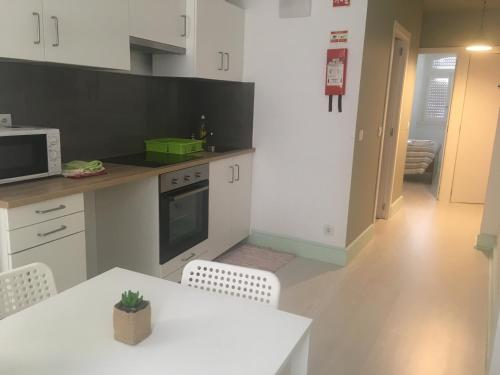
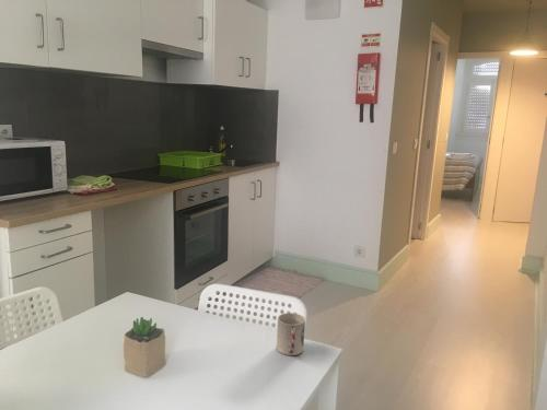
+ cup [276,312,306,356]
